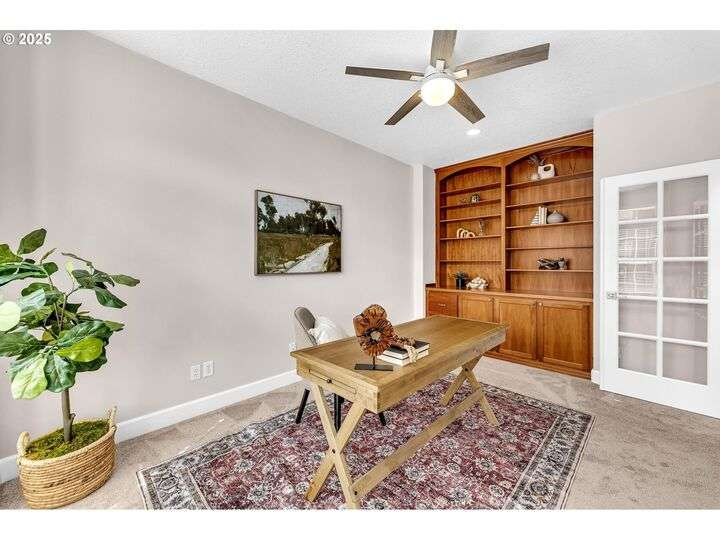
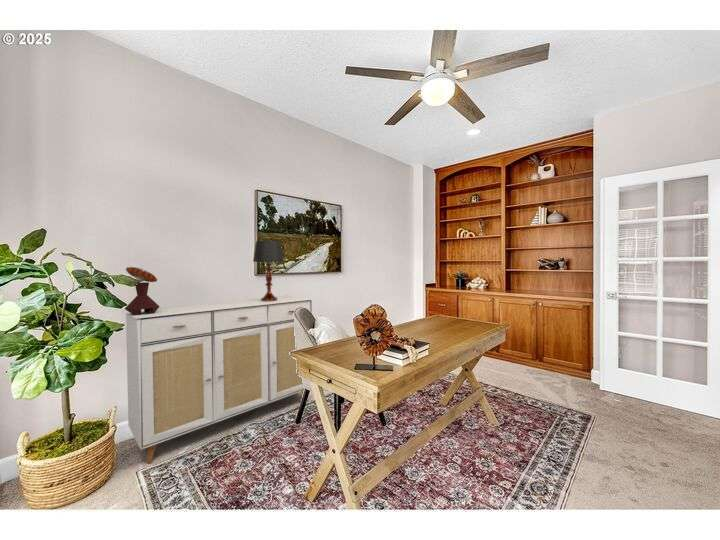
+ sideboard [123,295,314,465]
+ mushroom [124,266,161,315]
+ table lamp [252,240,285,301]
